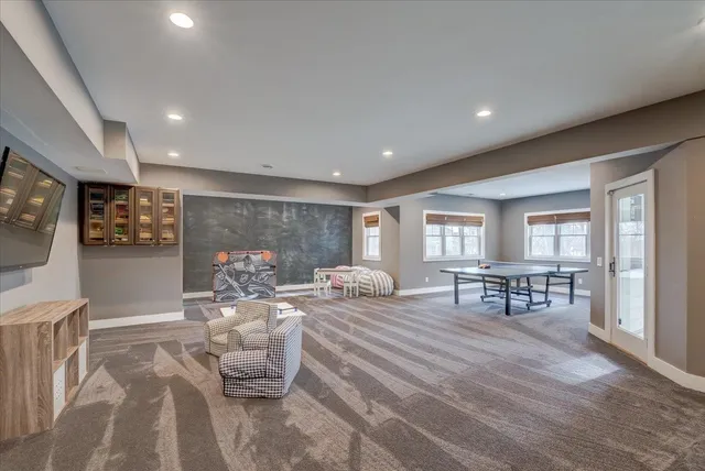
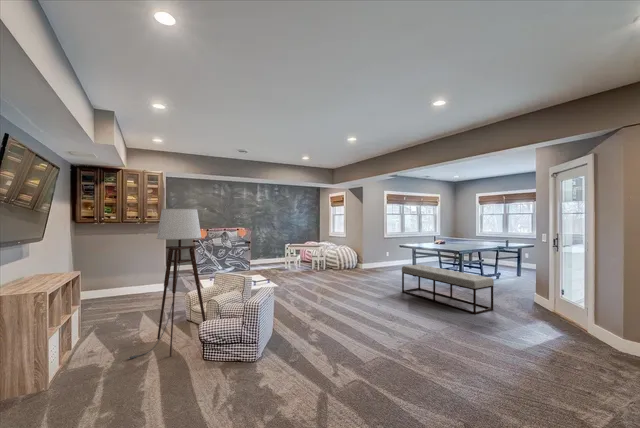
+ bench [401,263,495,315]
+ floor lamp [128,208,207,360]
